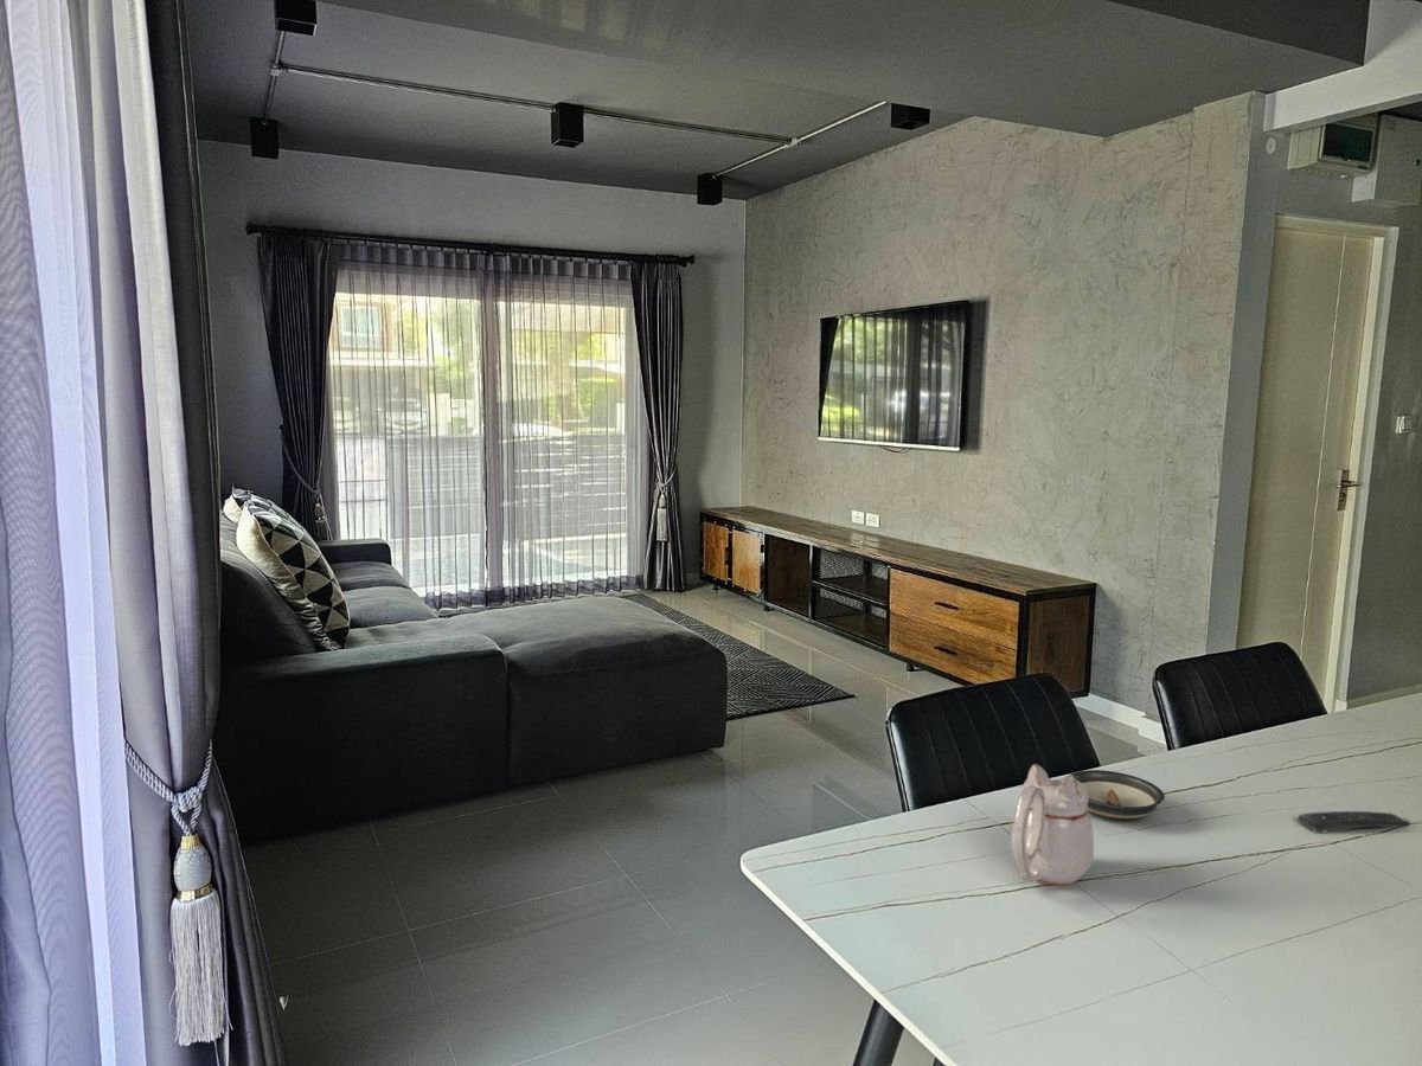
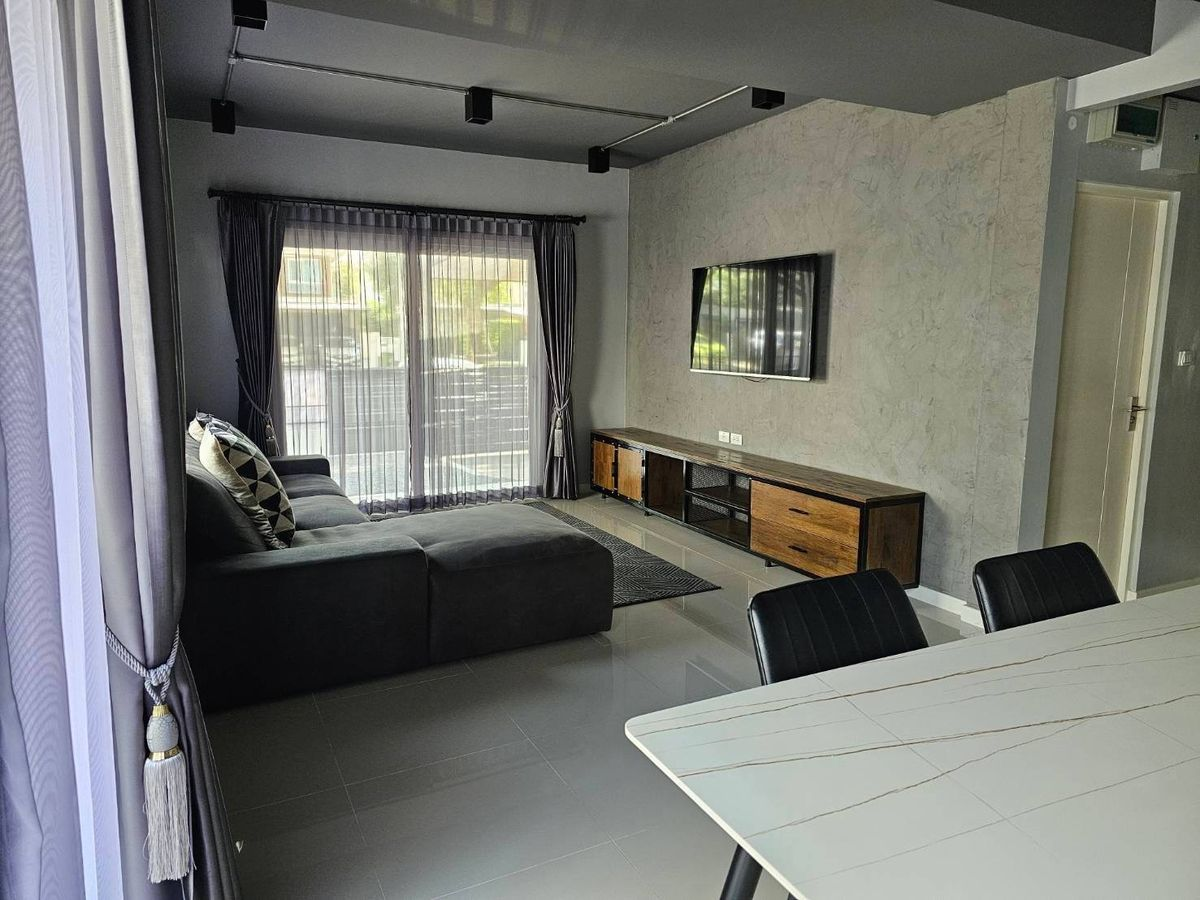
- saucer [1063,769,1166,820]
- remote control [1296,810,1413,835]
- teapot [1010,763,1095,887]
